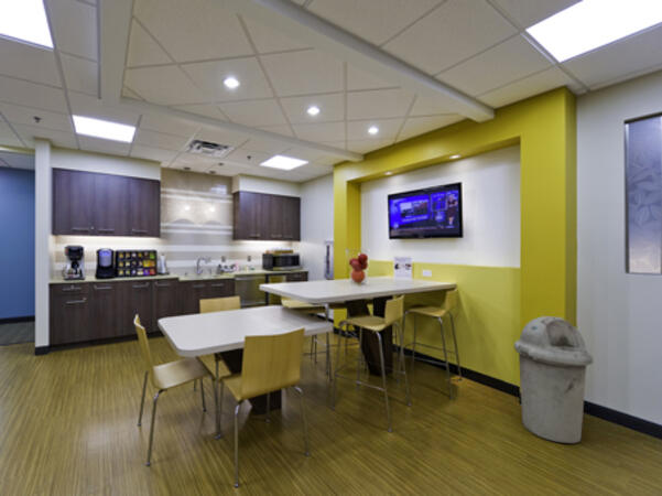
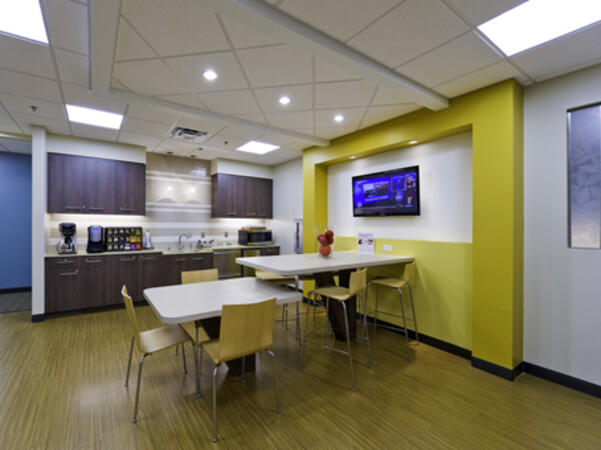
- trash can [513,315,595,444]
